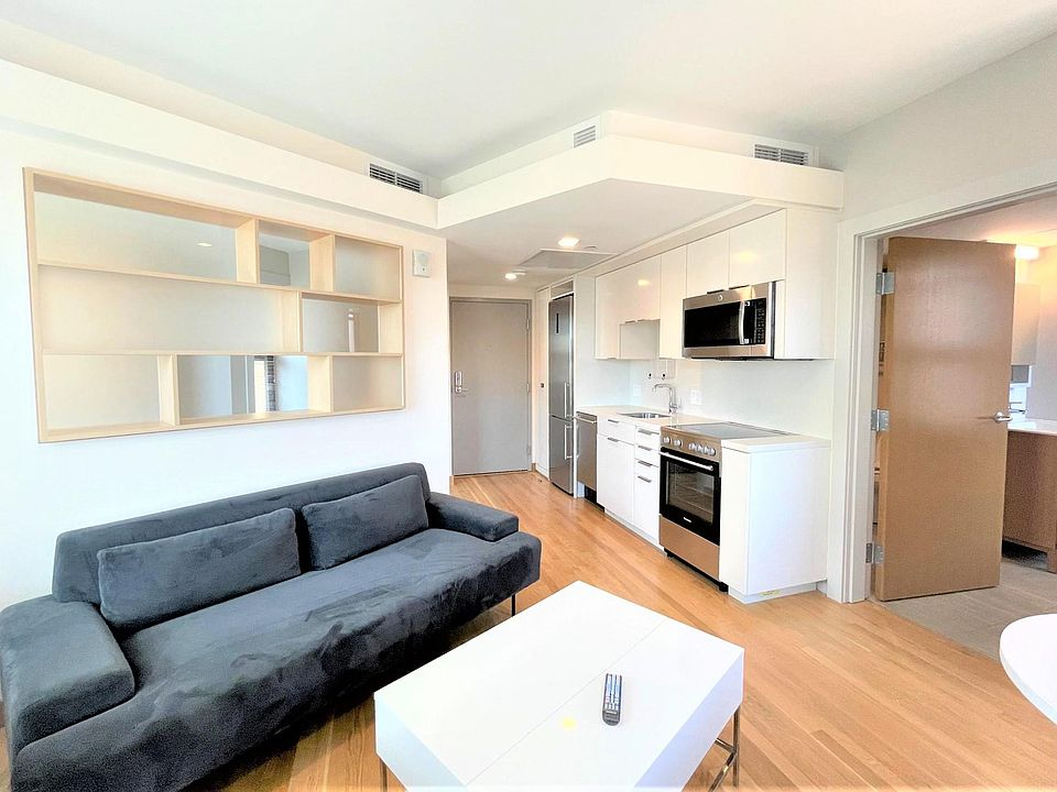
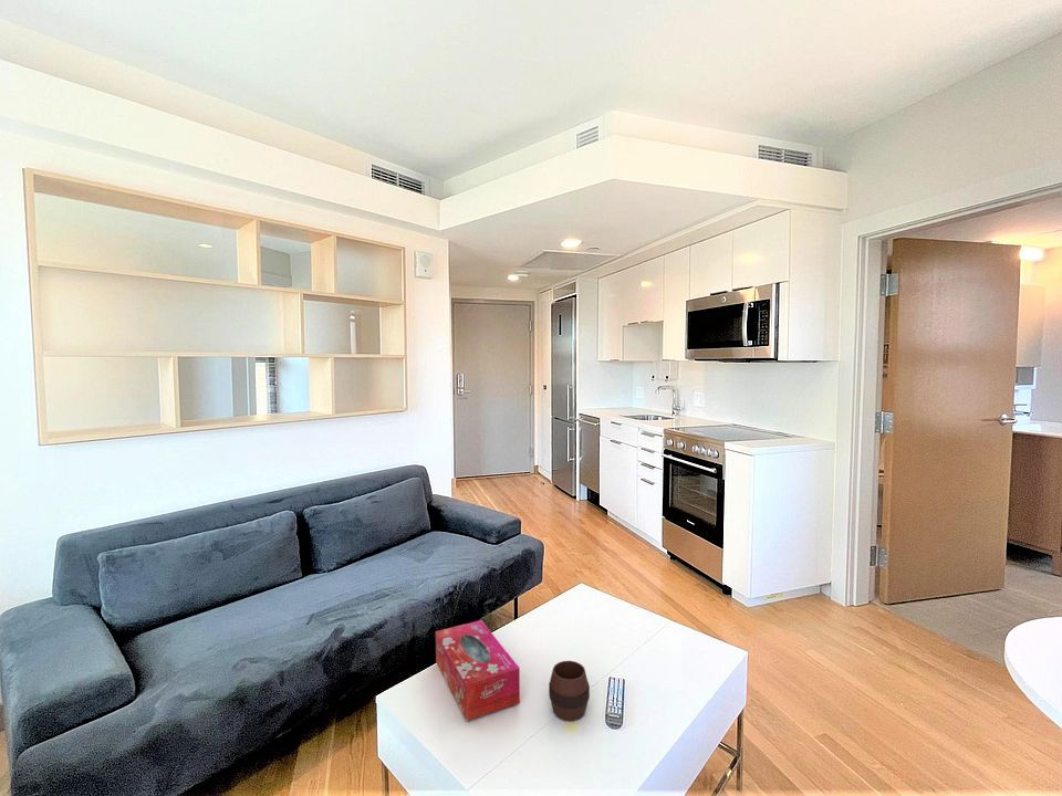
+ tissue box [435,619,521,722]
+ cup [548,660,591,722]
